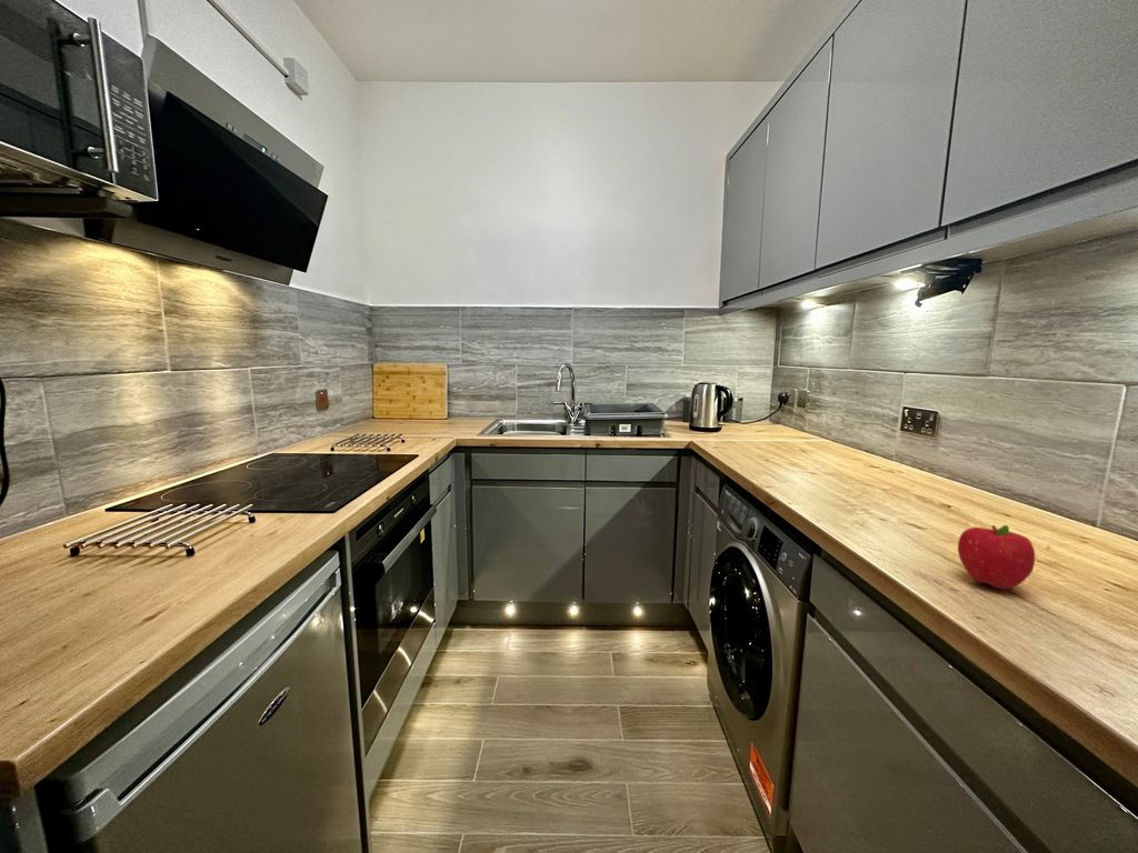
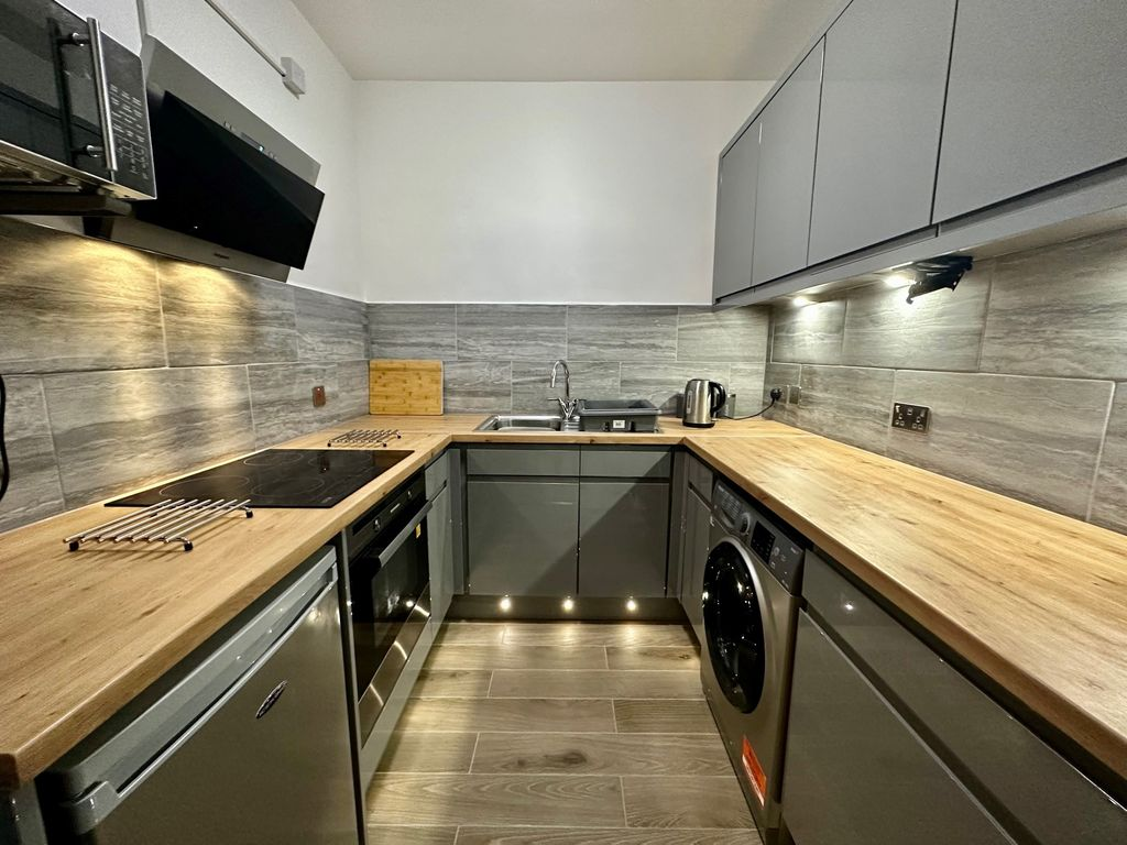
- fruit [957,524,1036,590]
